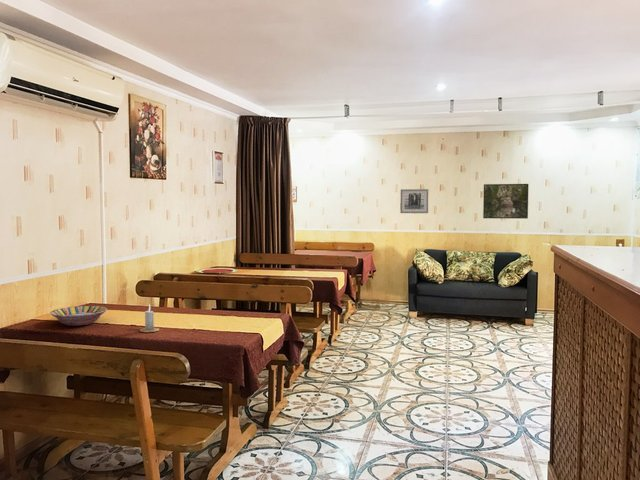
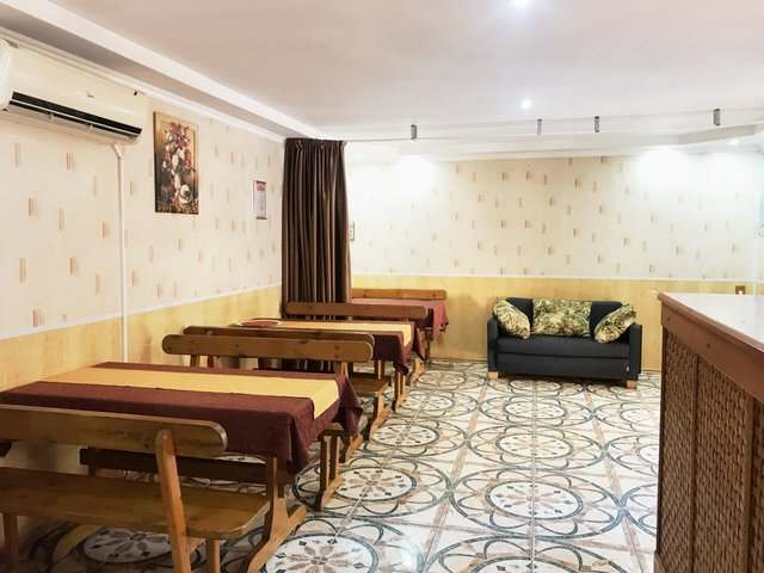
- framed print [482,183,530,220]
- wall art [399,188,430,214]
- serving bowl [49,305,108,327]
- candle [139,304,160,333]
